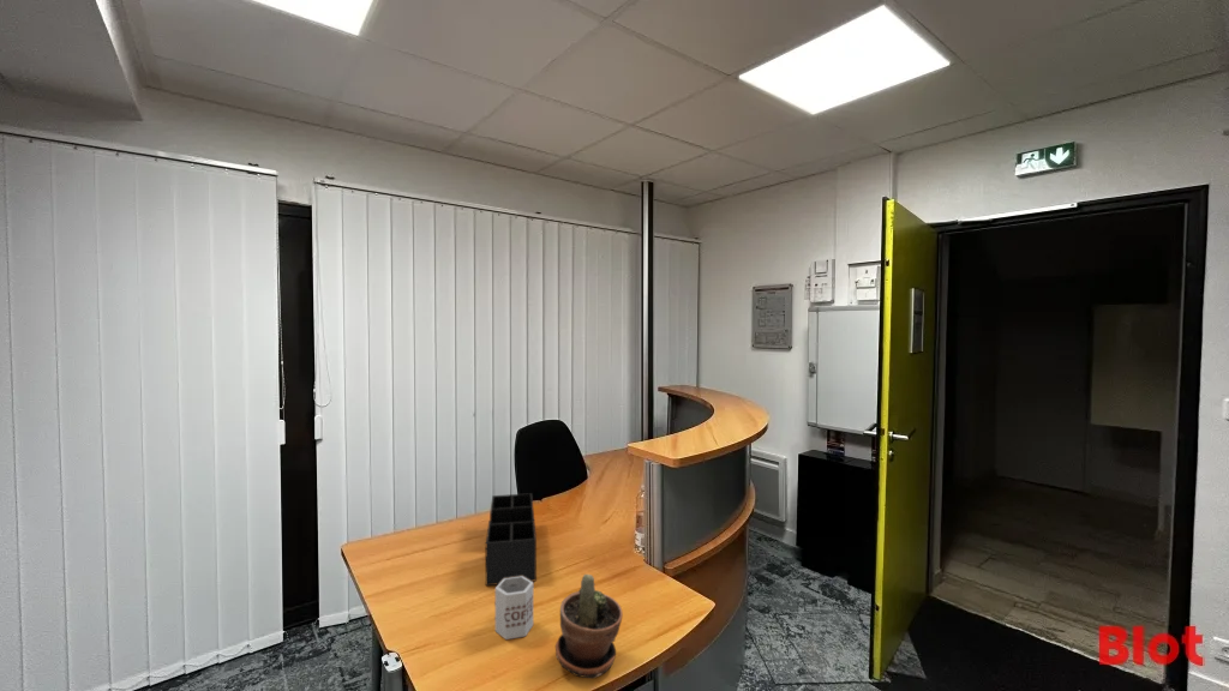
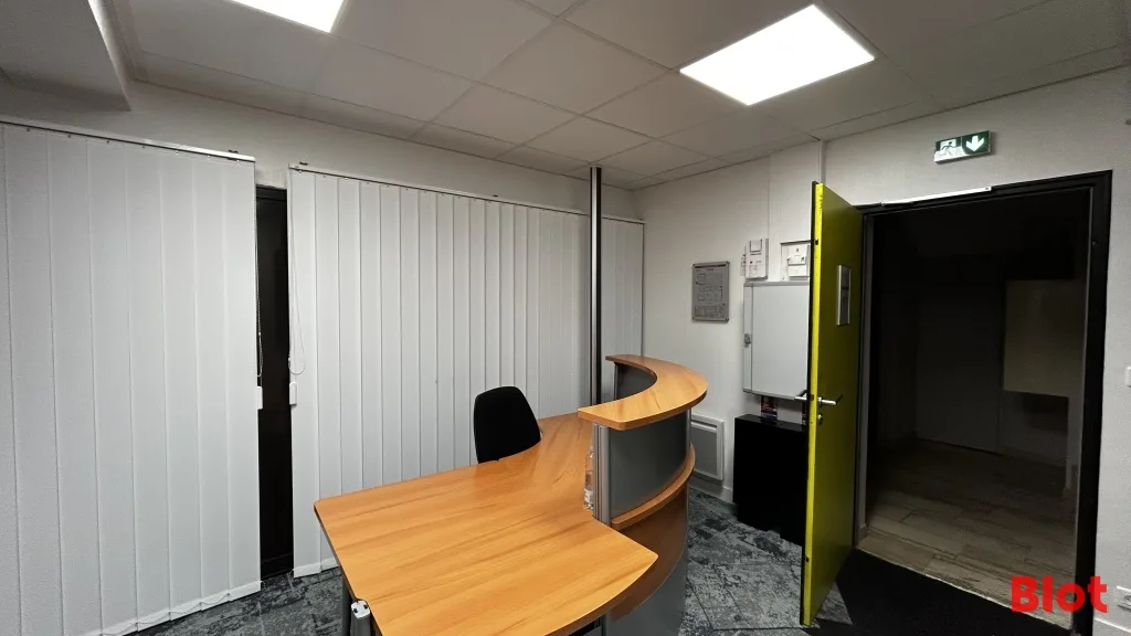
- mug [494,576,534,641]
- potted plant [554,573,624,679]
- desk organizer [485,492,538,587]
